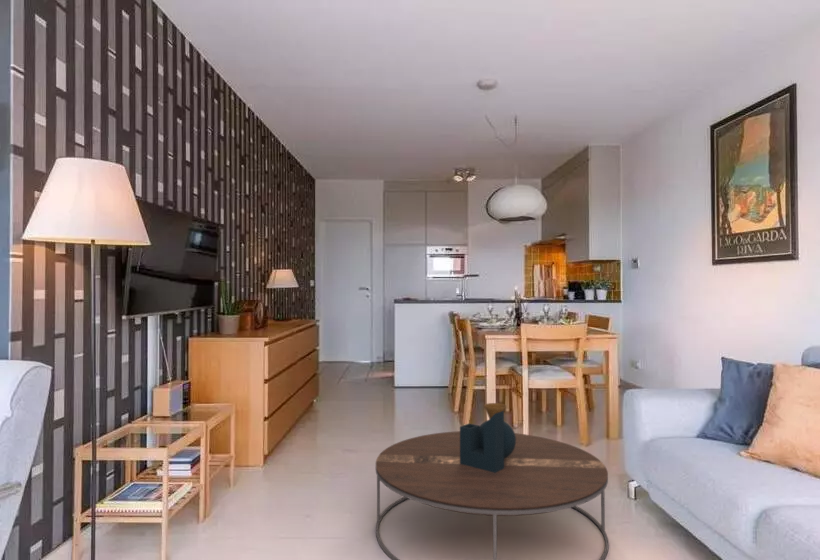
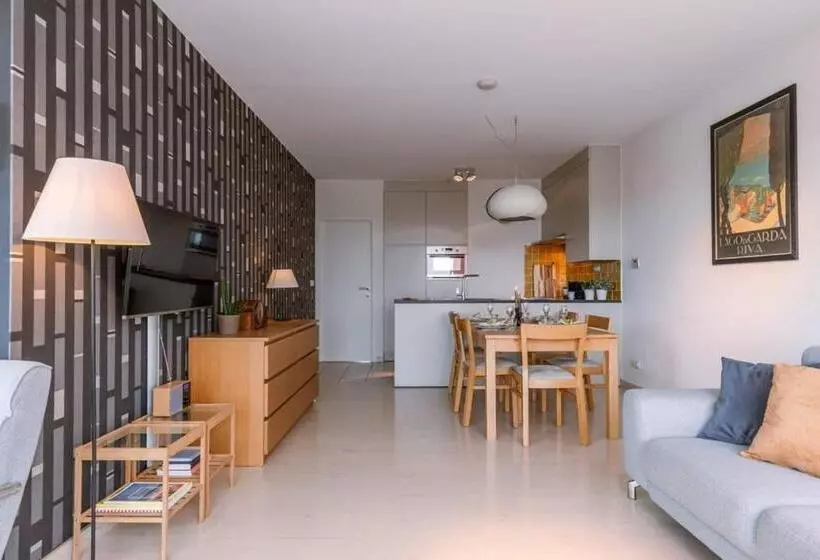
- coffee table [375,402,610,560]
